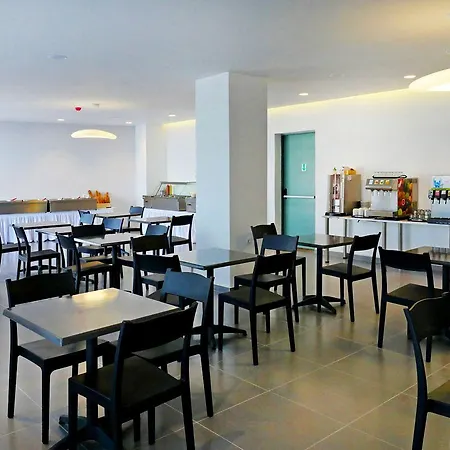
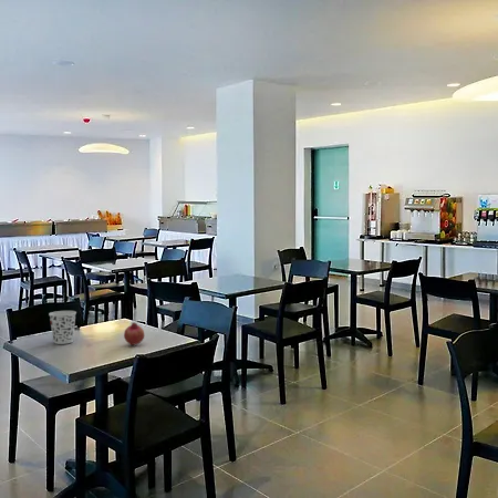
+ fruit [123,322,145,346]
+ cup [48,310,77,345]
